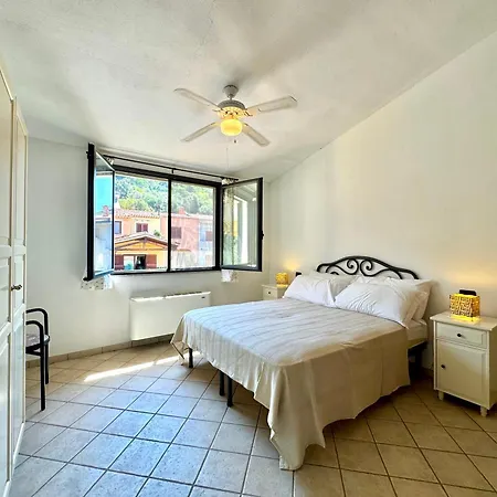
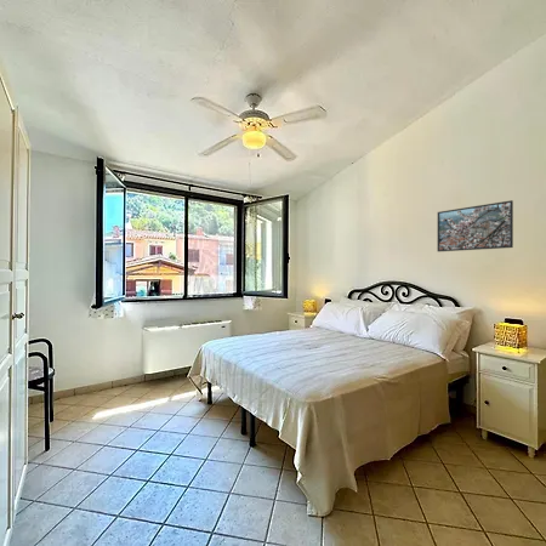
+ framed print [437,199,514,252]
